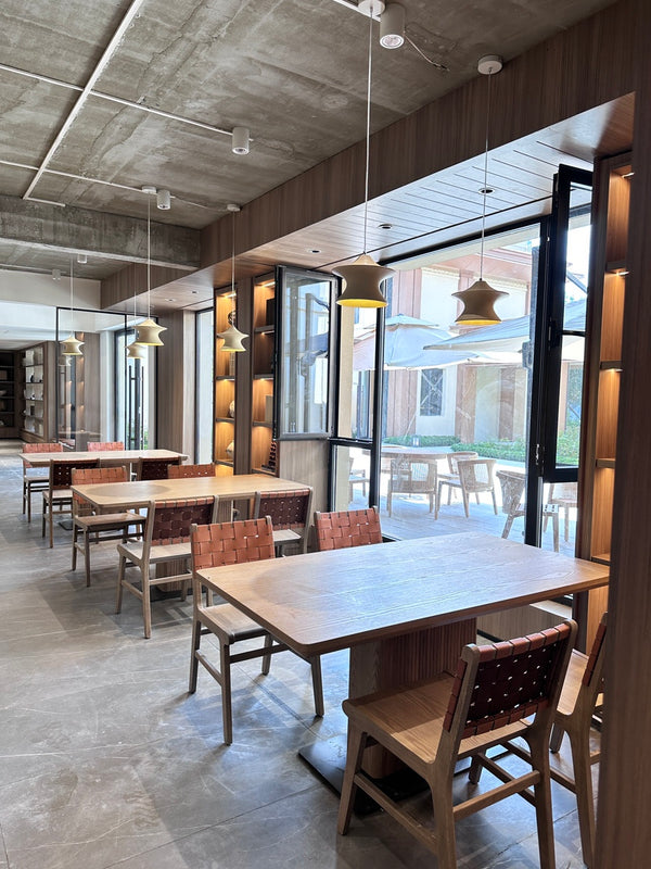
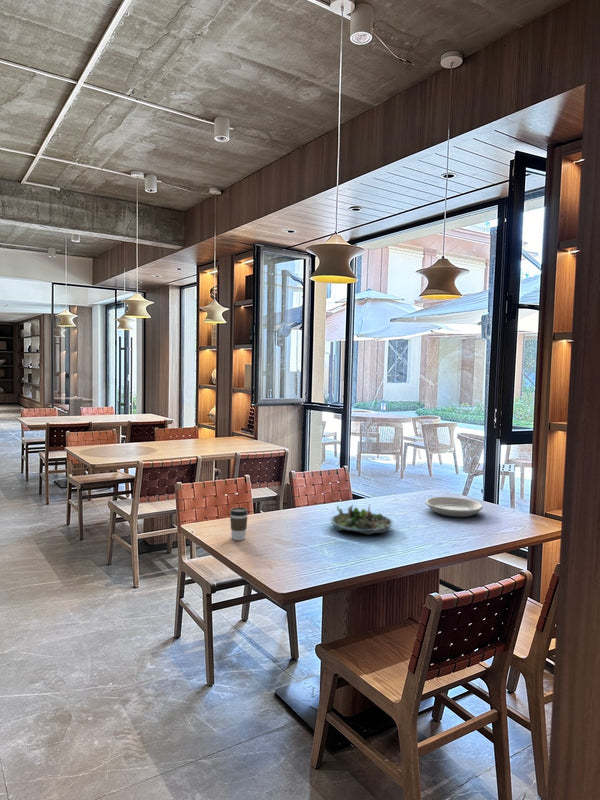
+ coffee cup [229,507,249,541]
+ succulent planter [329,504,394,536]
+ plate [425,496,484,518]
